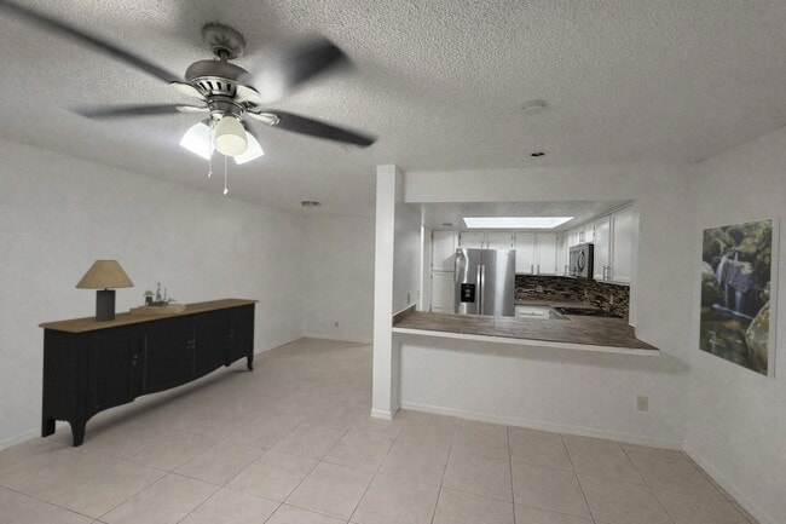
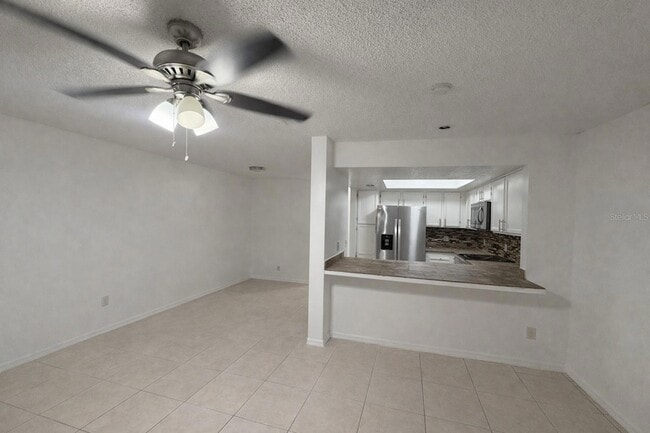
- table lamp [74,259,135,322]
- sideboard [36,296,260,449]
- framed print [698,217,781,380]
- decorative sculpture [128,282,185,315]
